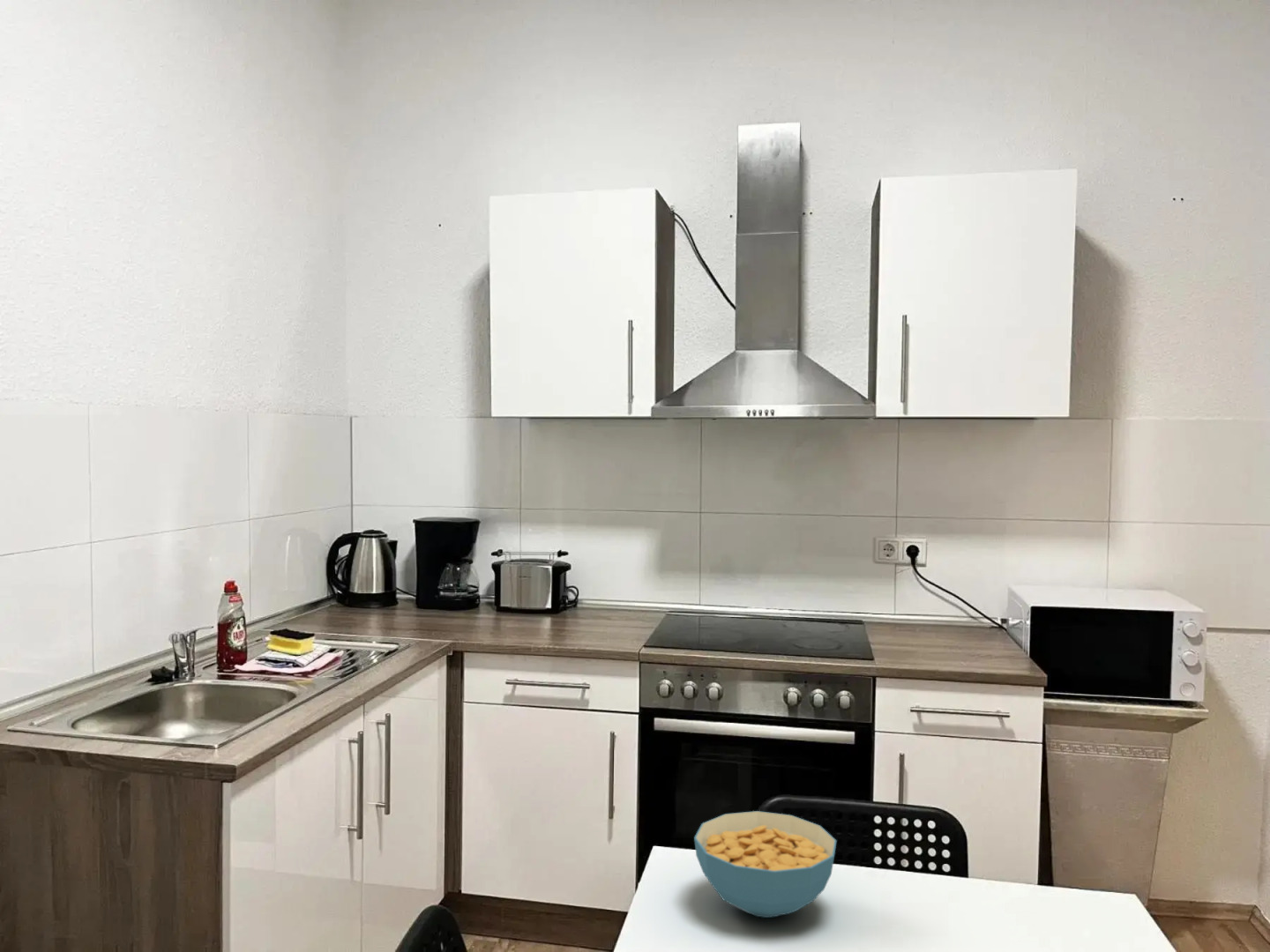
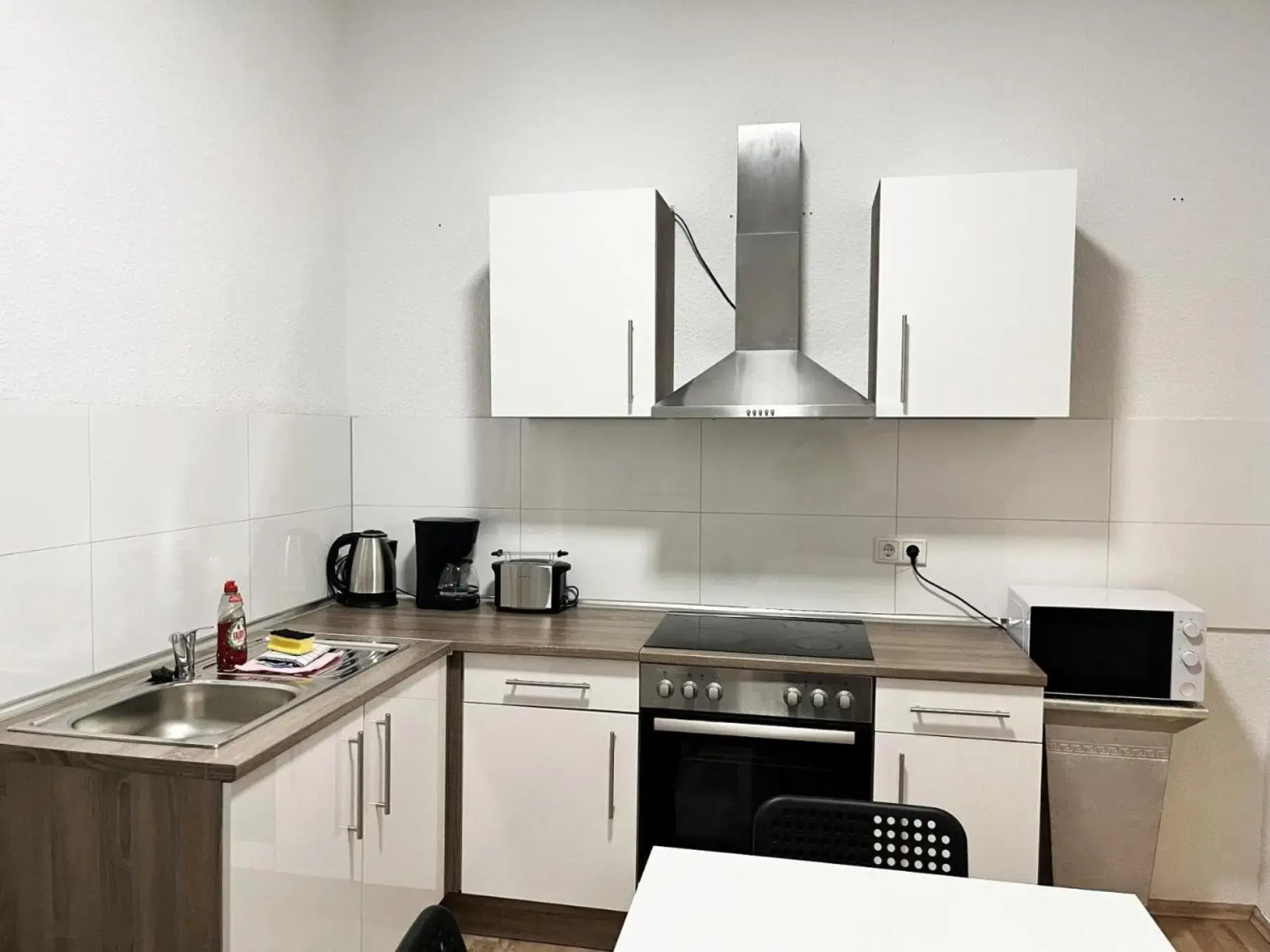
- cereal bowl [693,810,838,919]
